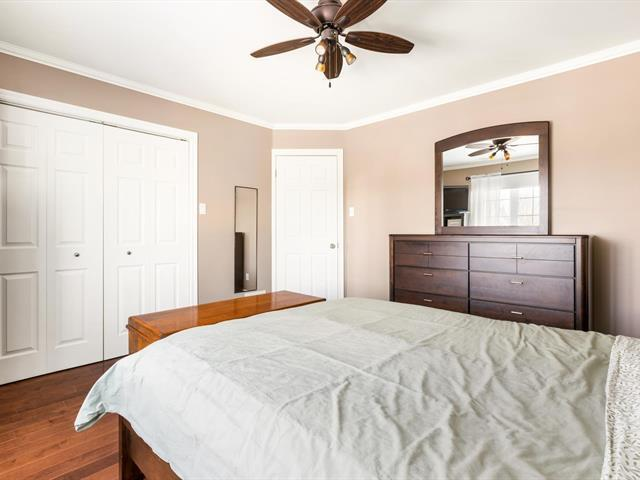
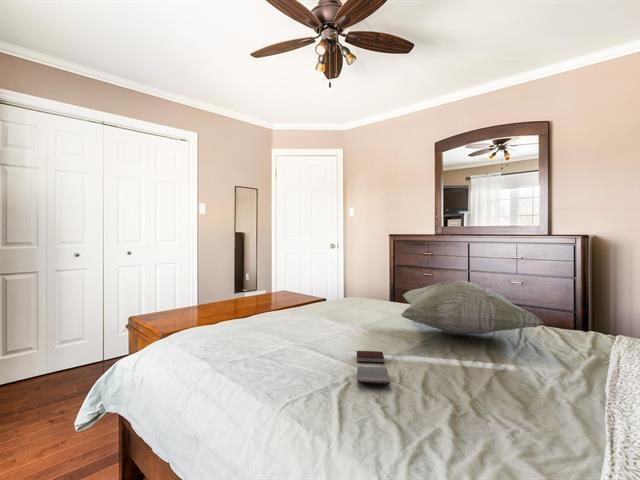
+ paperback book [356,350,391,385]
+ decorative pillow [400,279,544,336]
